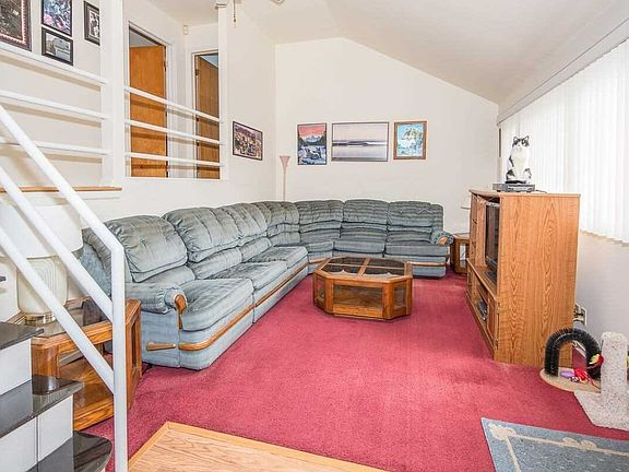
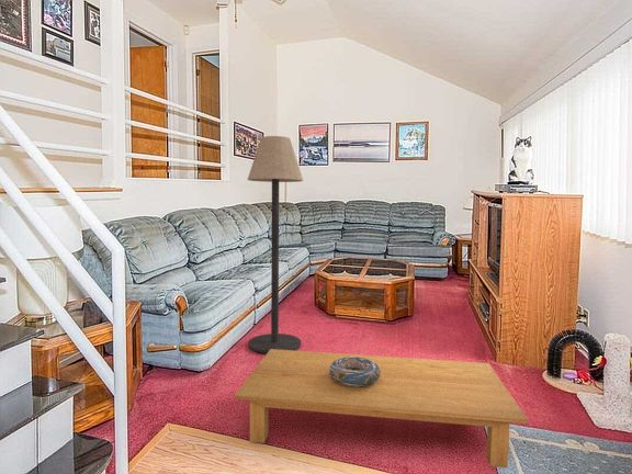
+ decorative bowl [329,357,381,387]
+ coffee table [234,349,529,469]
+ floor lamp [247,135,304,354]
